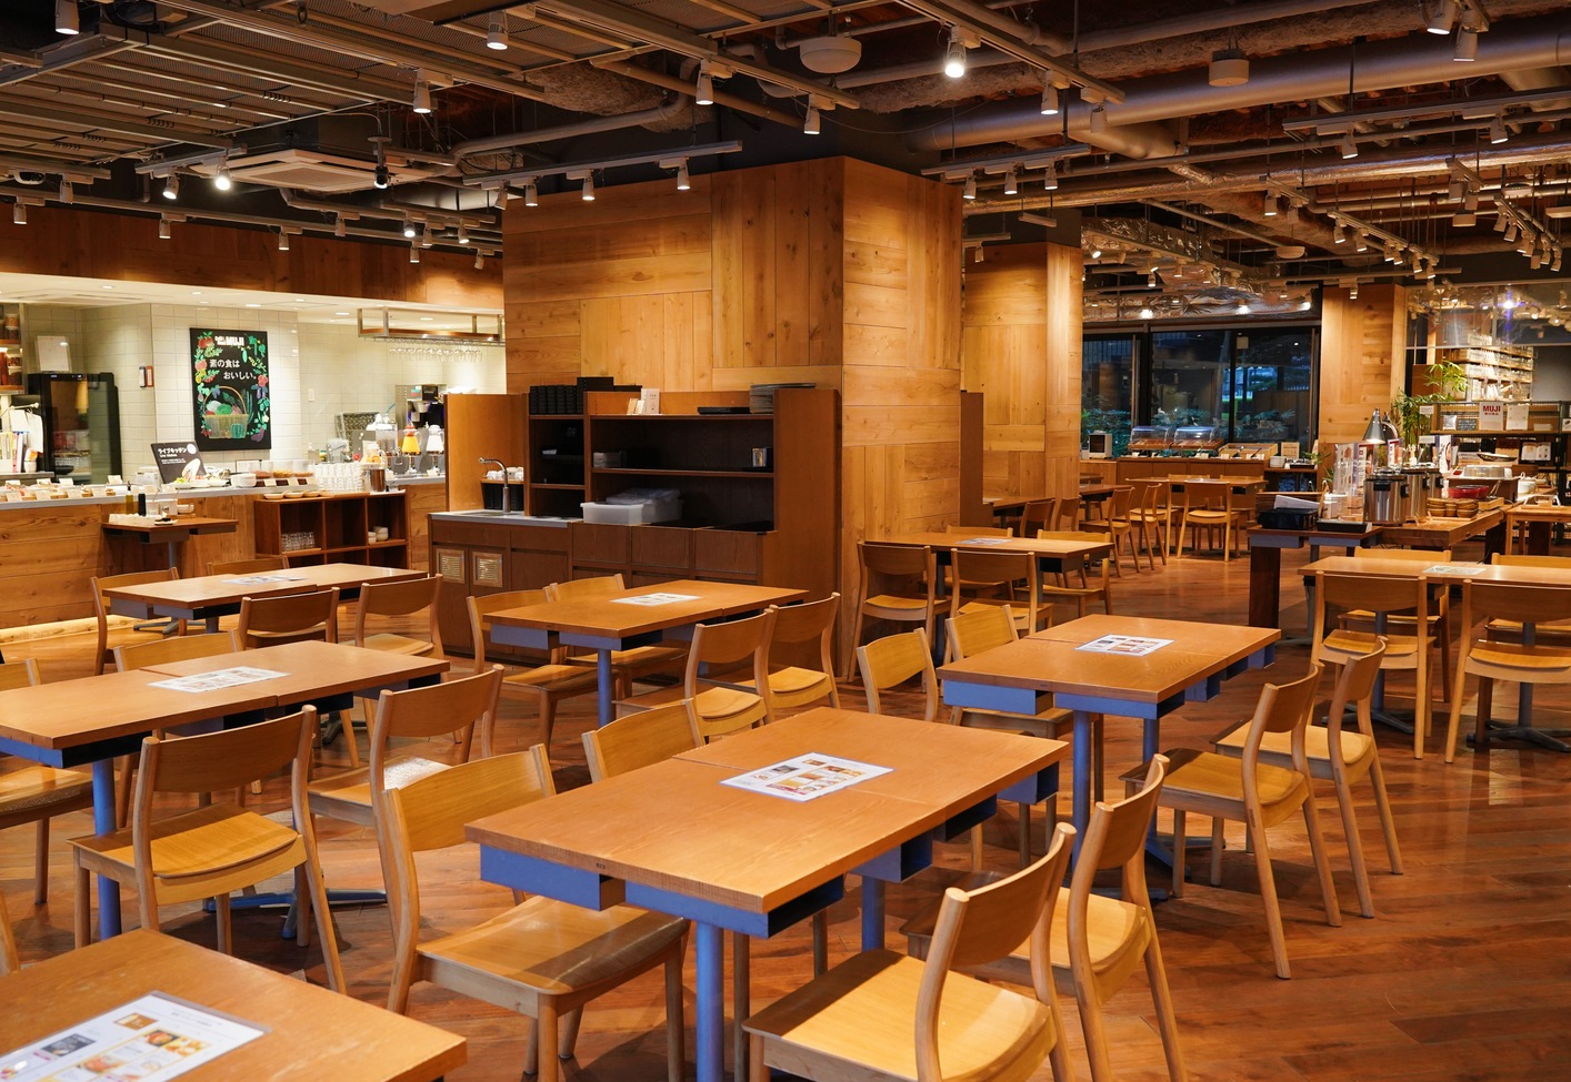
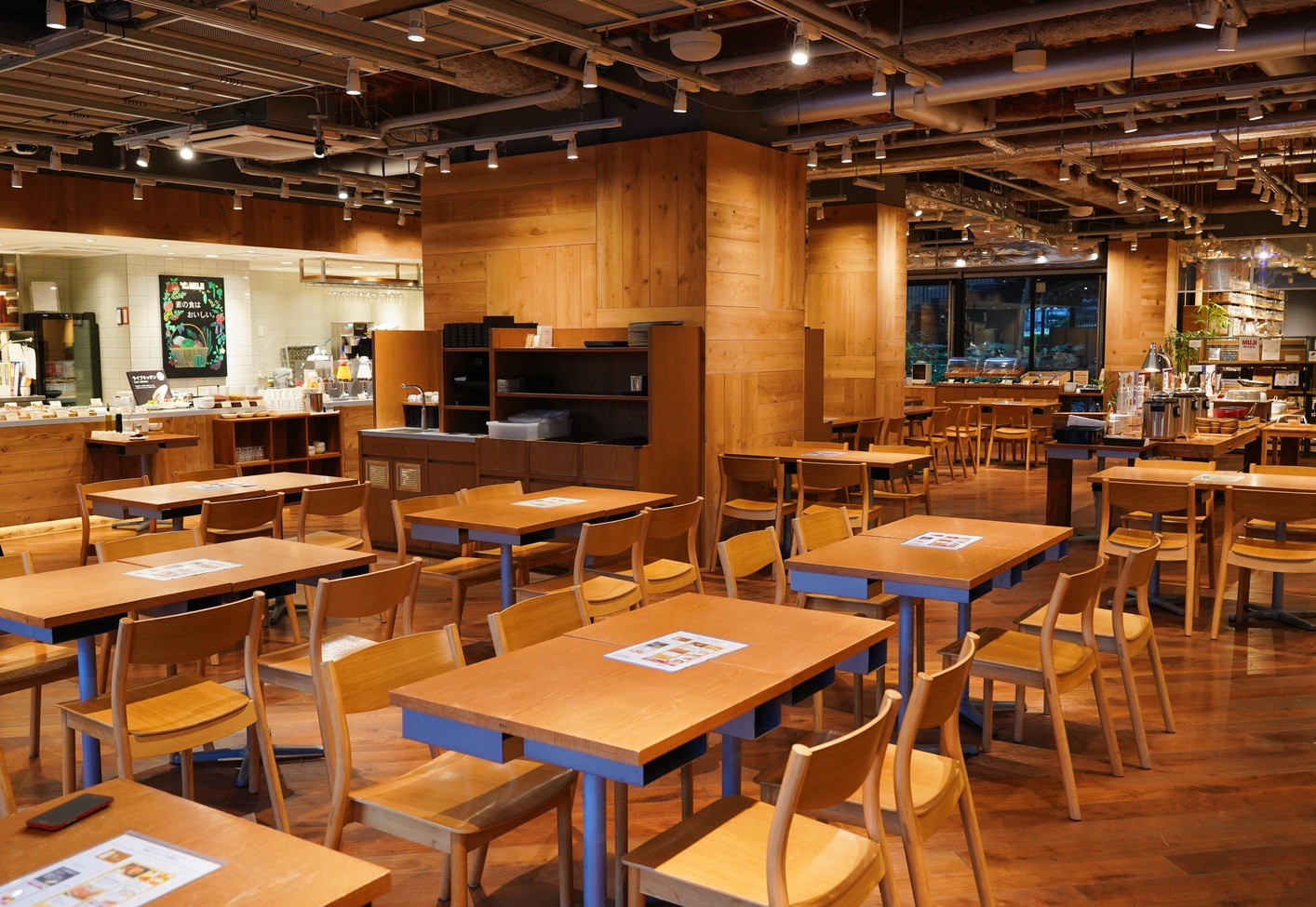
+ cell phone [25,793,115,831]
